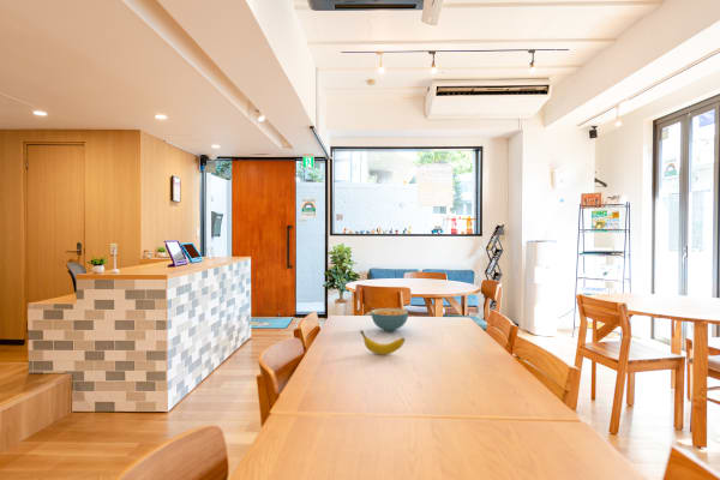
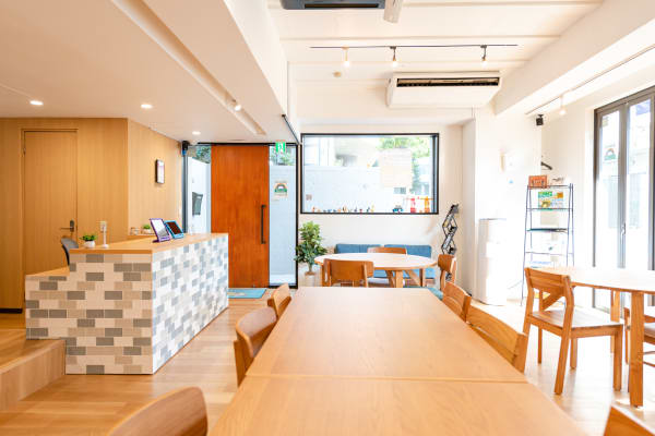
- cereal bowl [370,307,409,332]
- banana [359,329,406,356]
